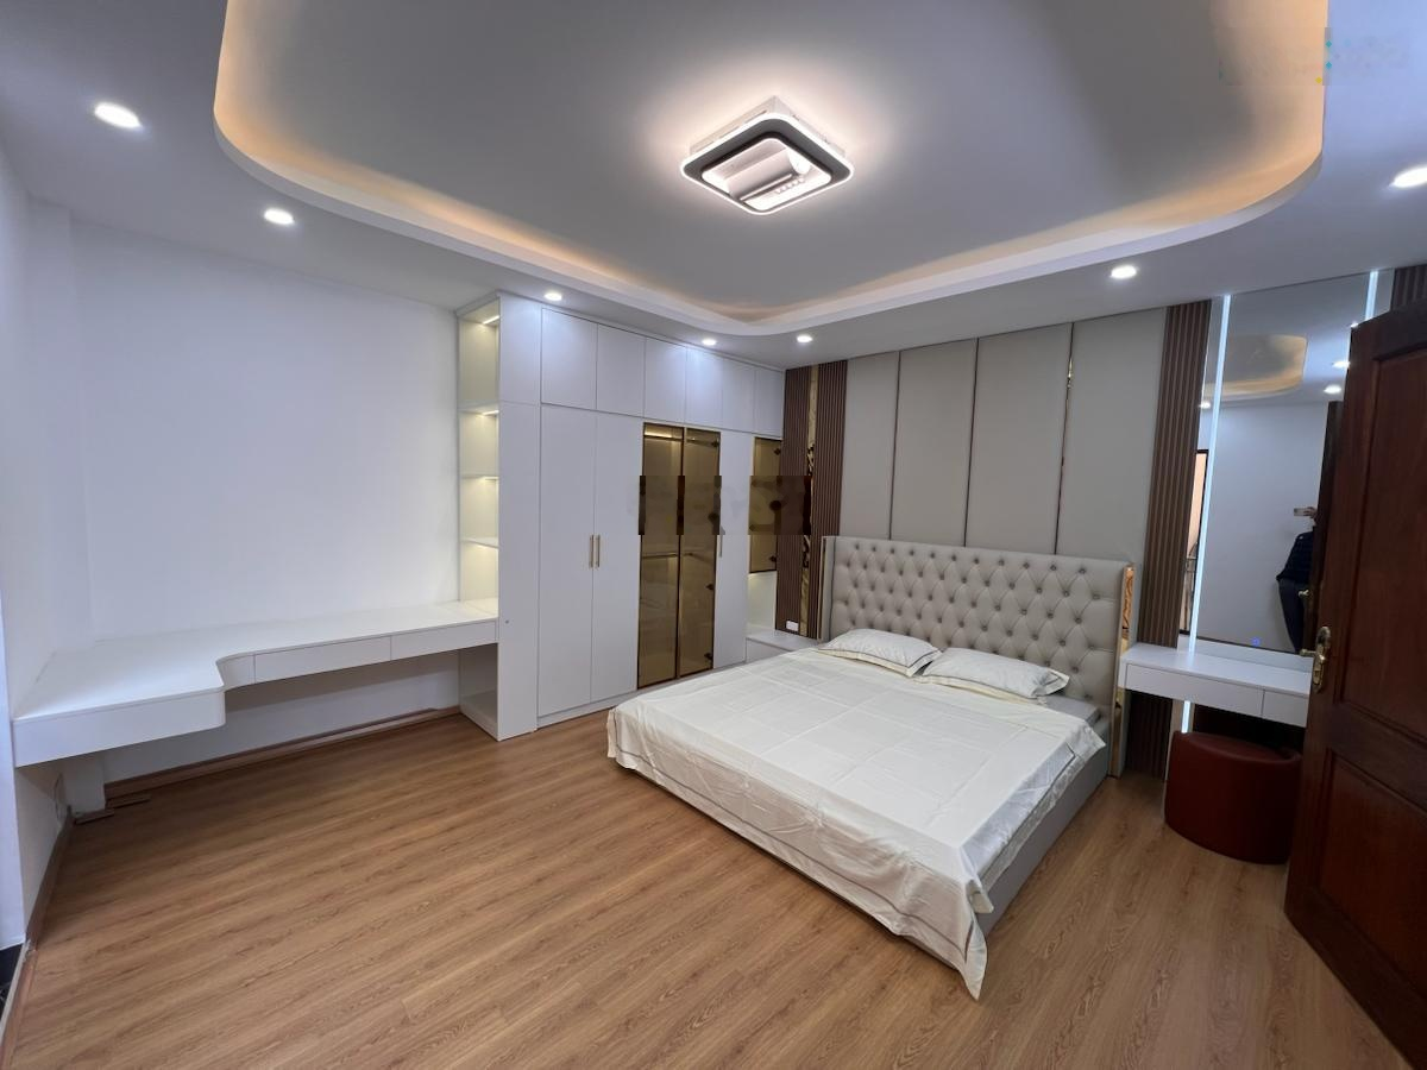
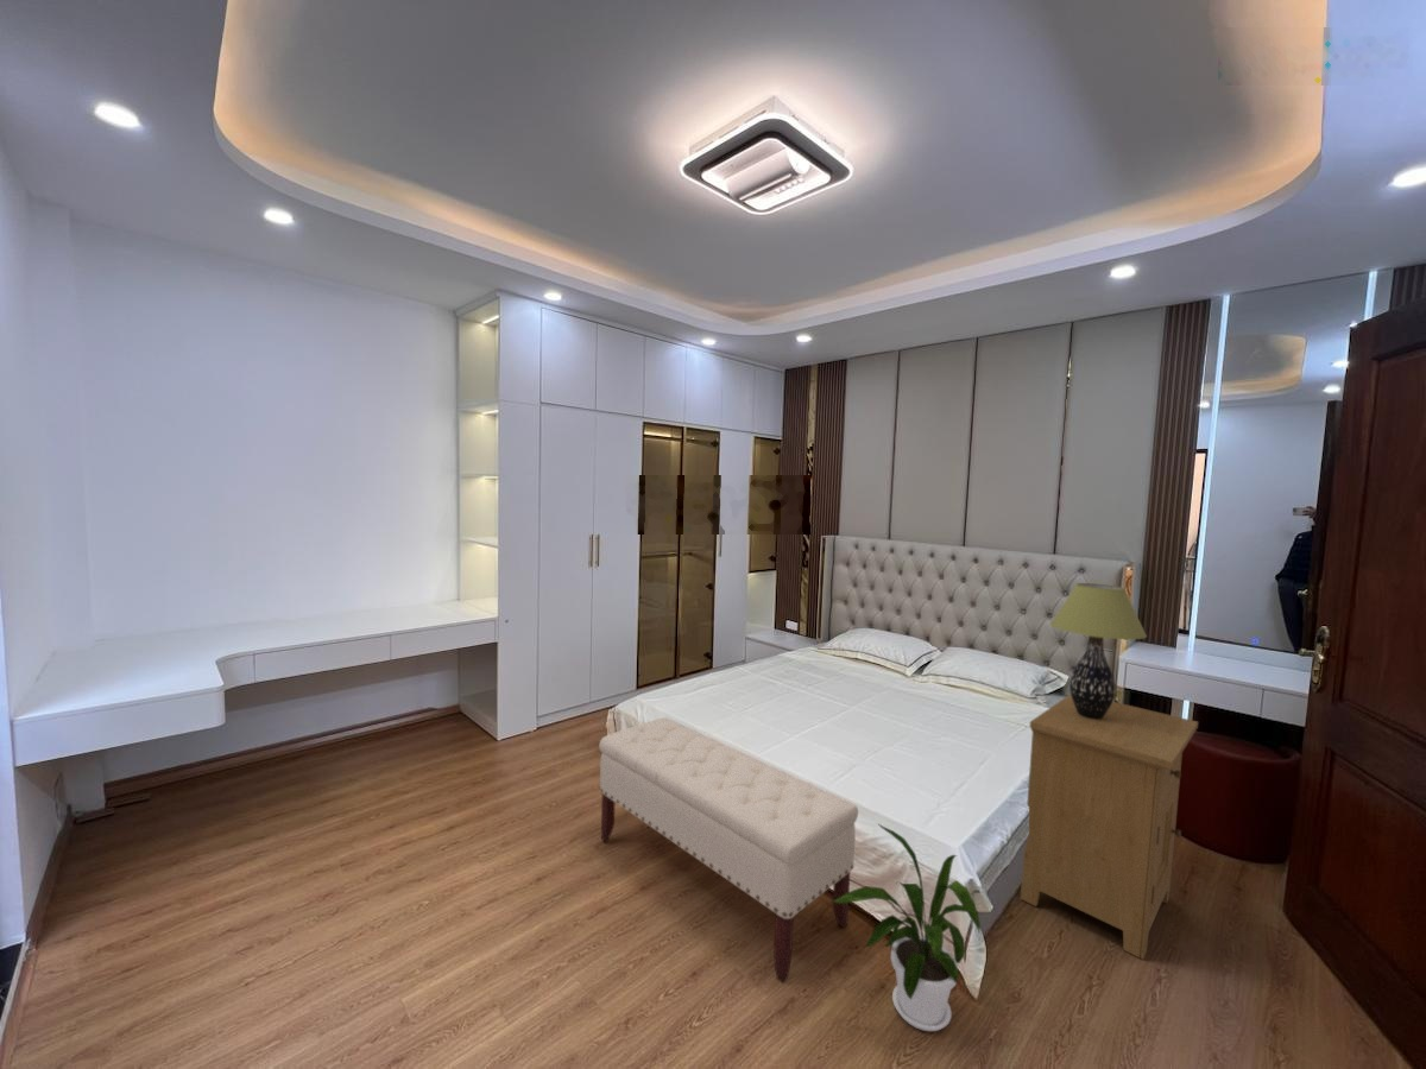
+ nightstand [1020,694,1199,961]
+ table lamp [1049,582,1148,719]
+ house plant [831,823,982,1032]
+ bench [598,716,859,983]
